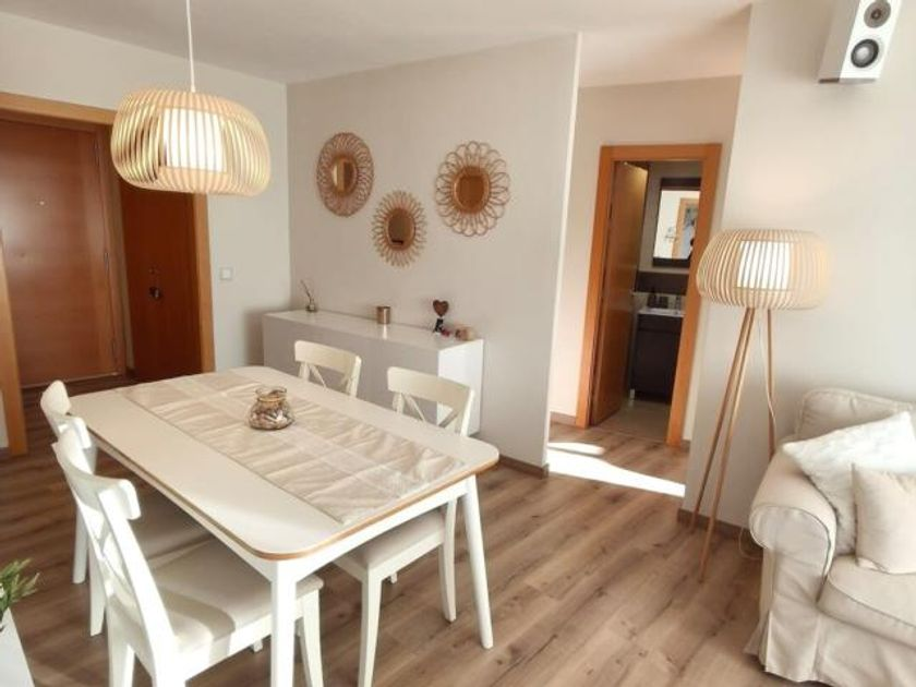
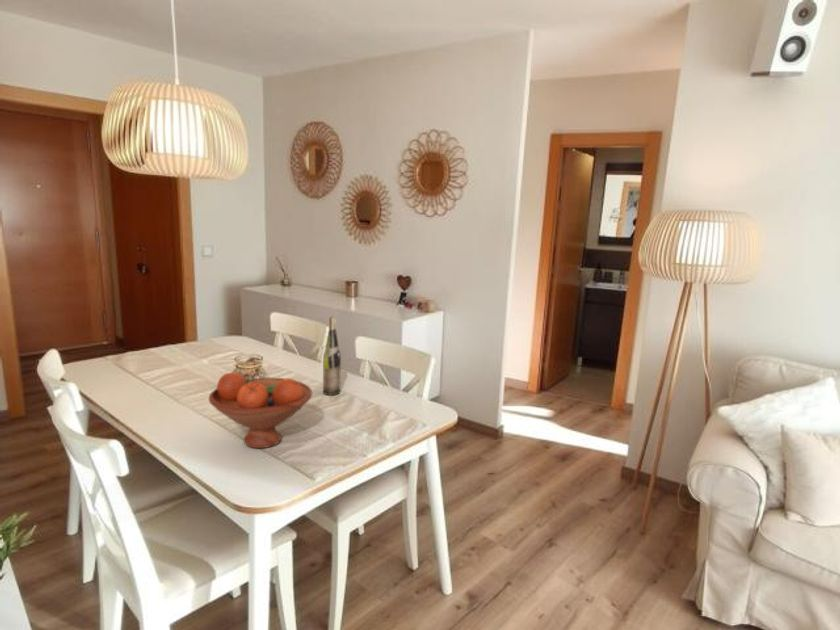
+ fruit bowl [208,372,313,449]
+ wine bottle [322,316,342,396]
